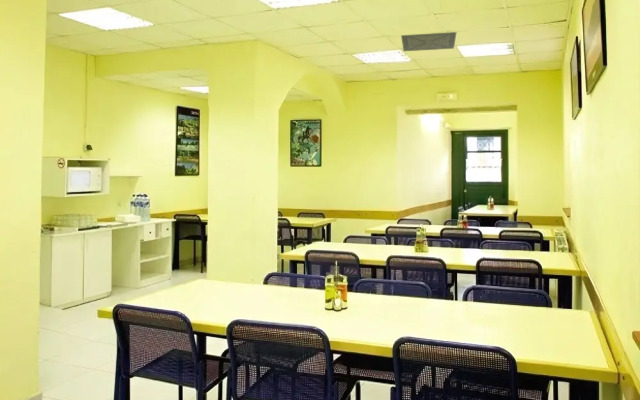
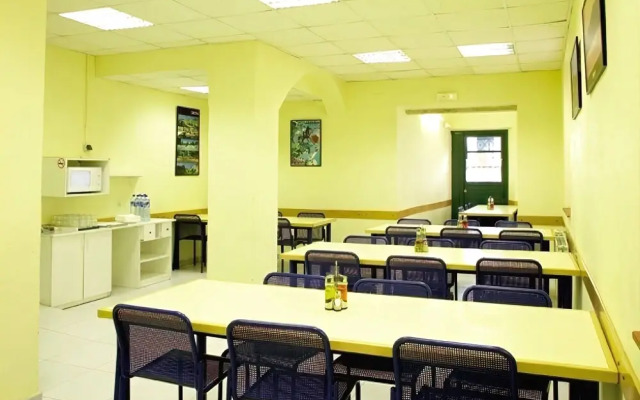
- ceiling vent [400,31,457,52]
